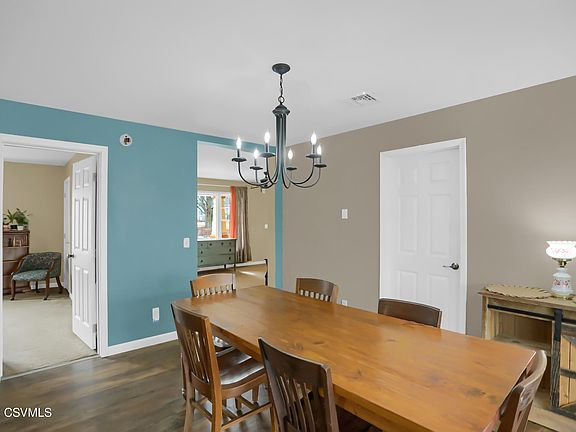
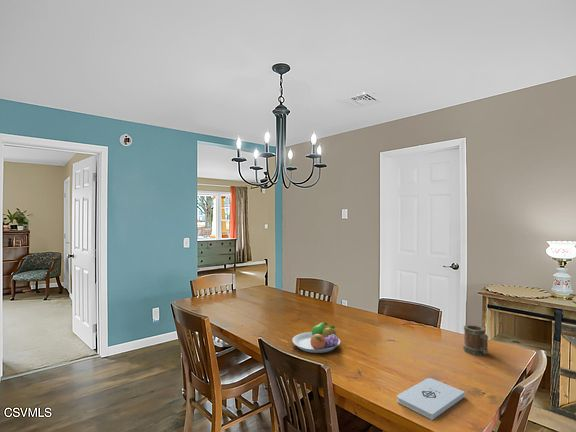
+ mug [462,324,489,357]
+ notepad [396,377,466,421]
+ fruit bowl [291,321,341,354]
